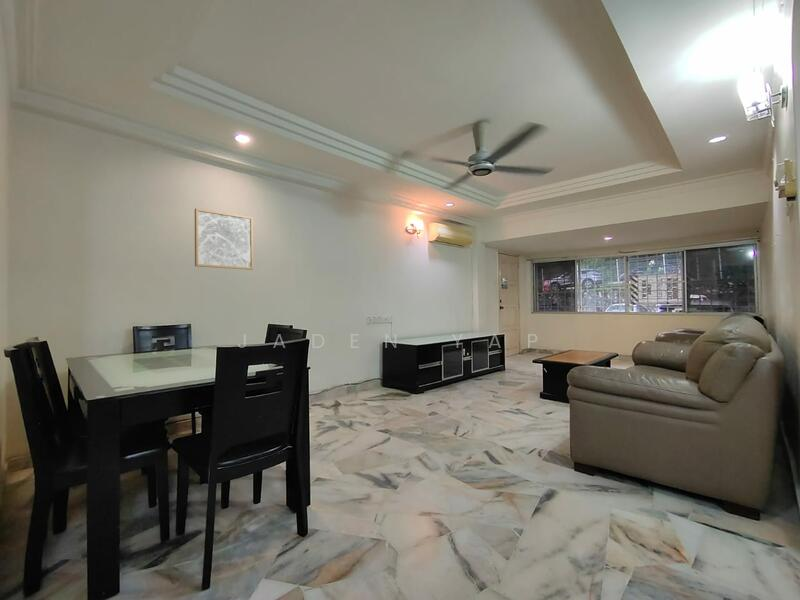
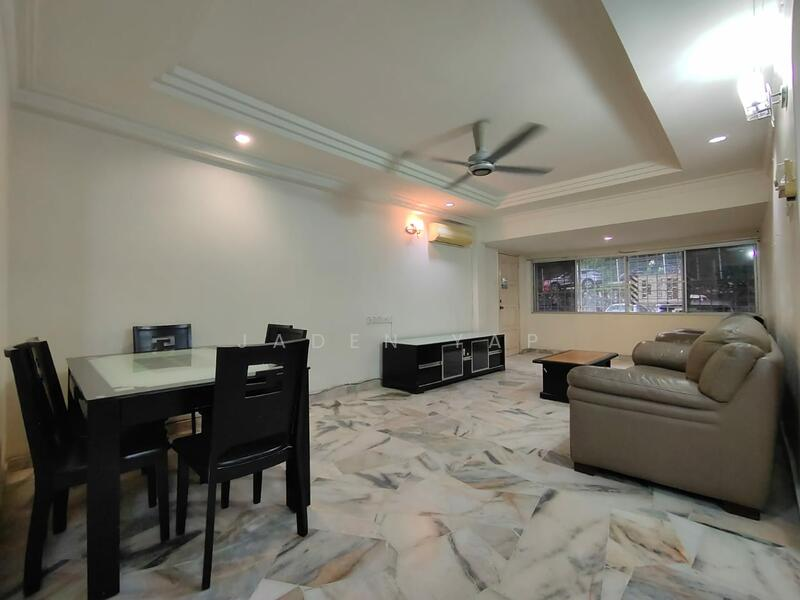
- wall art [194,207,254,271]
